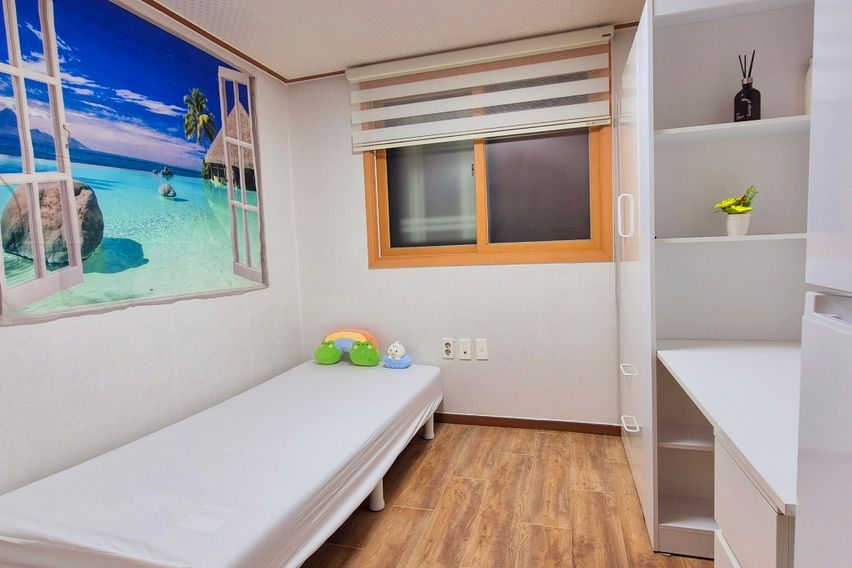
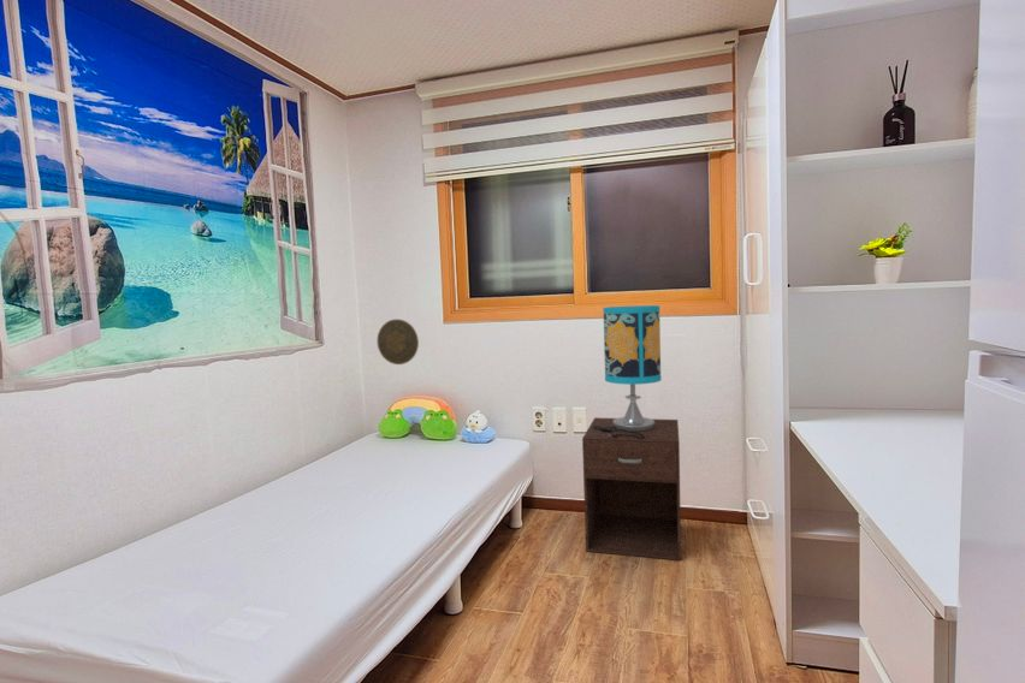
+ nightstand [581,416,682,562]
+ decorative plate [377,317,420,366]
+ table lamp [593,304,663,439]
